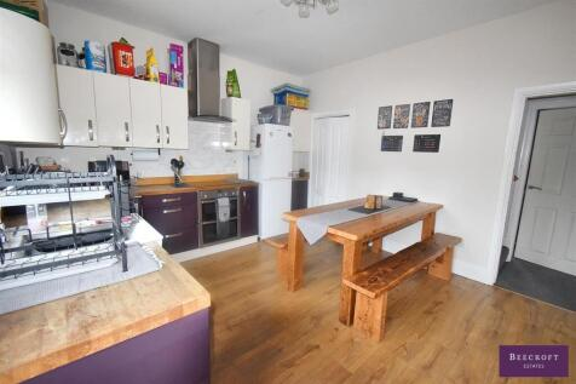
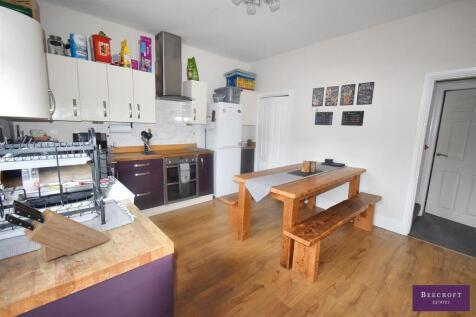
+ knife block [4,199,109,262]
